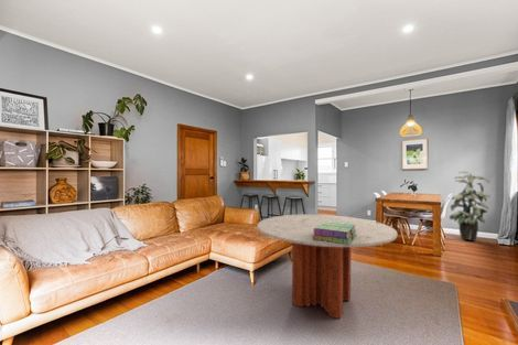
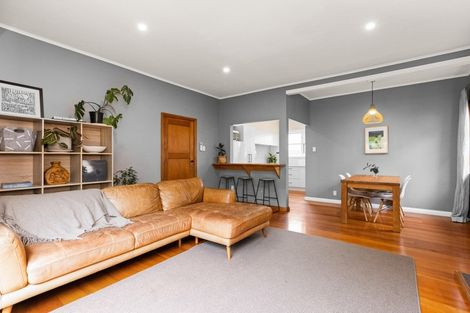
- coffee table [257,214,398,320]
- stack of books [312,222,357,245]
- indoor plant [445,171,492,241]
